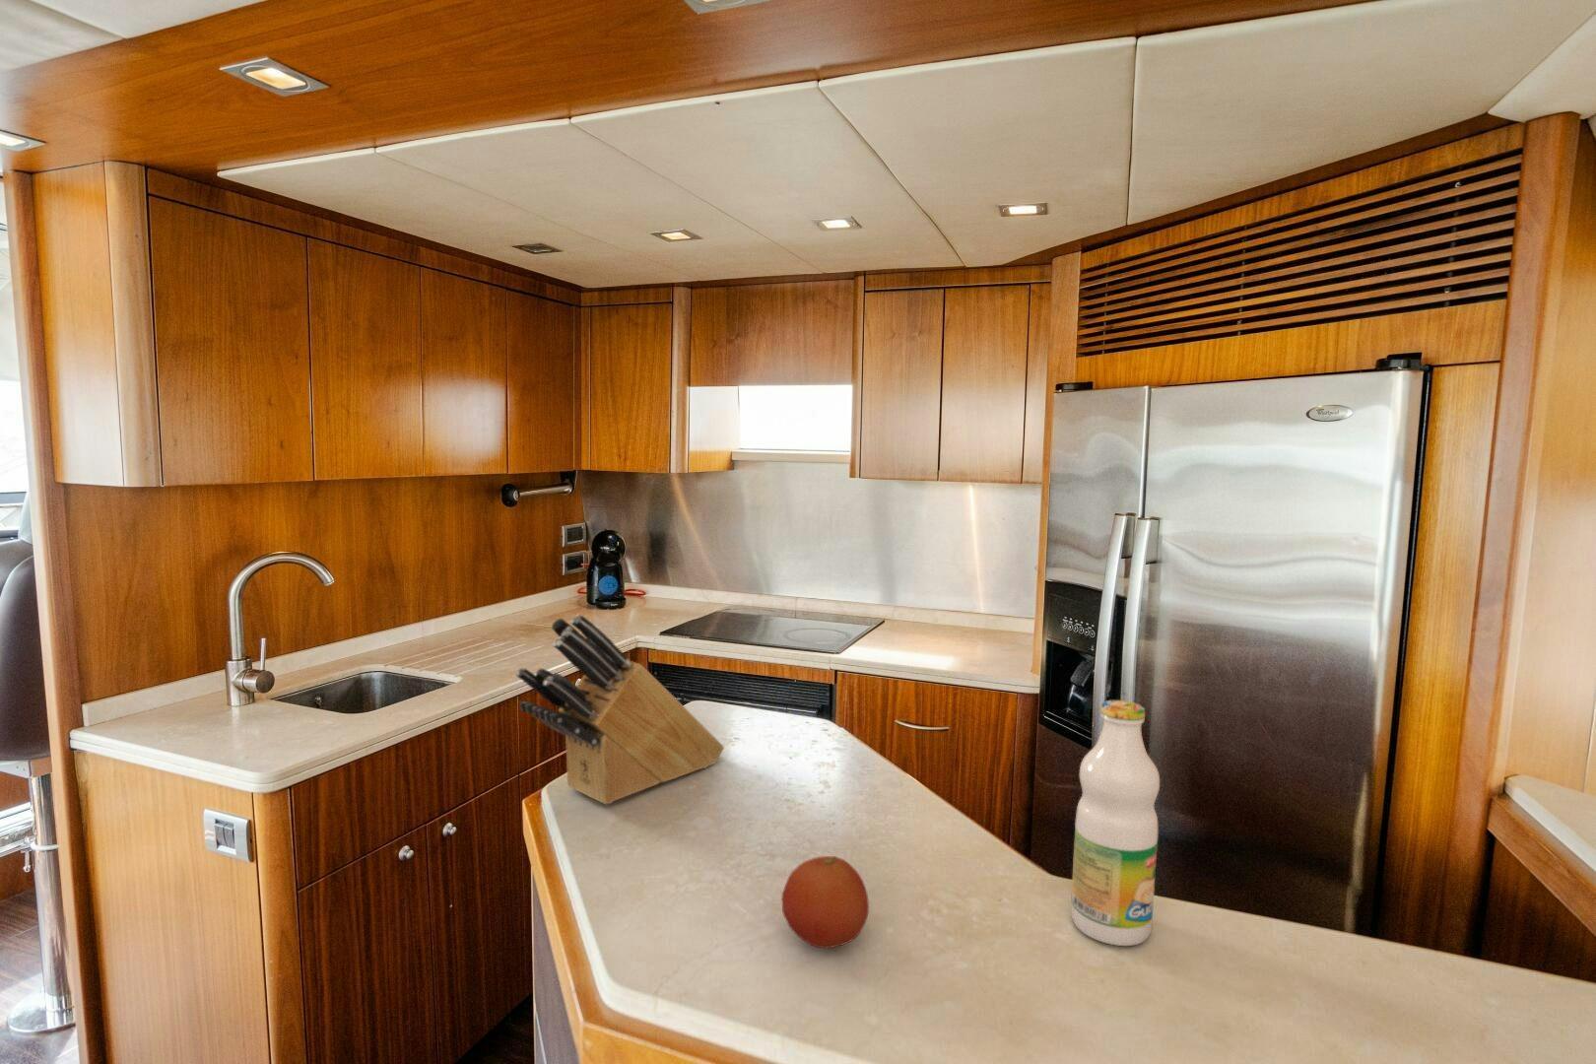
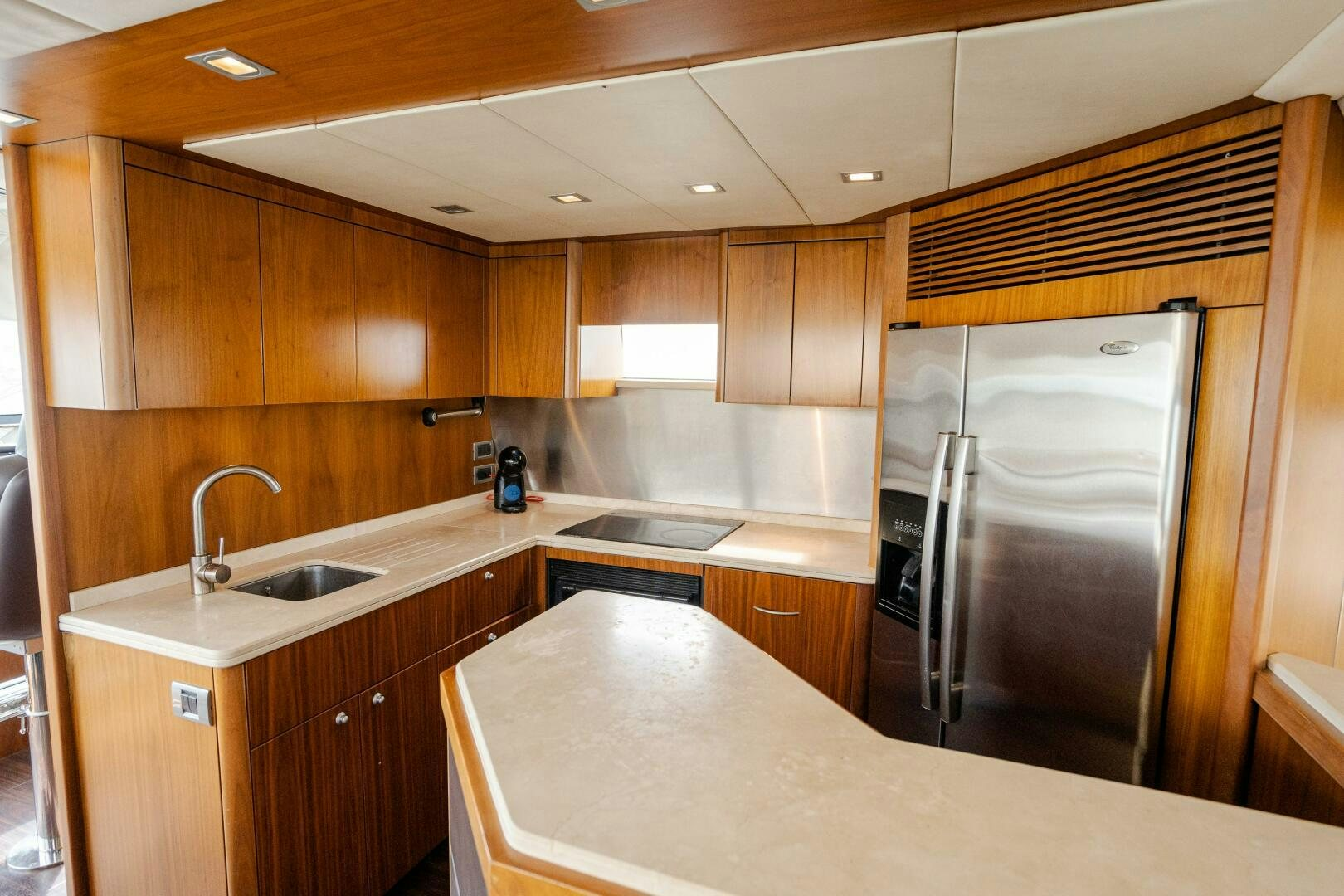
- fruit [781,855,870,950]
- bottle [1070,699,1160,946]
- knife block [515,613,726,805]
